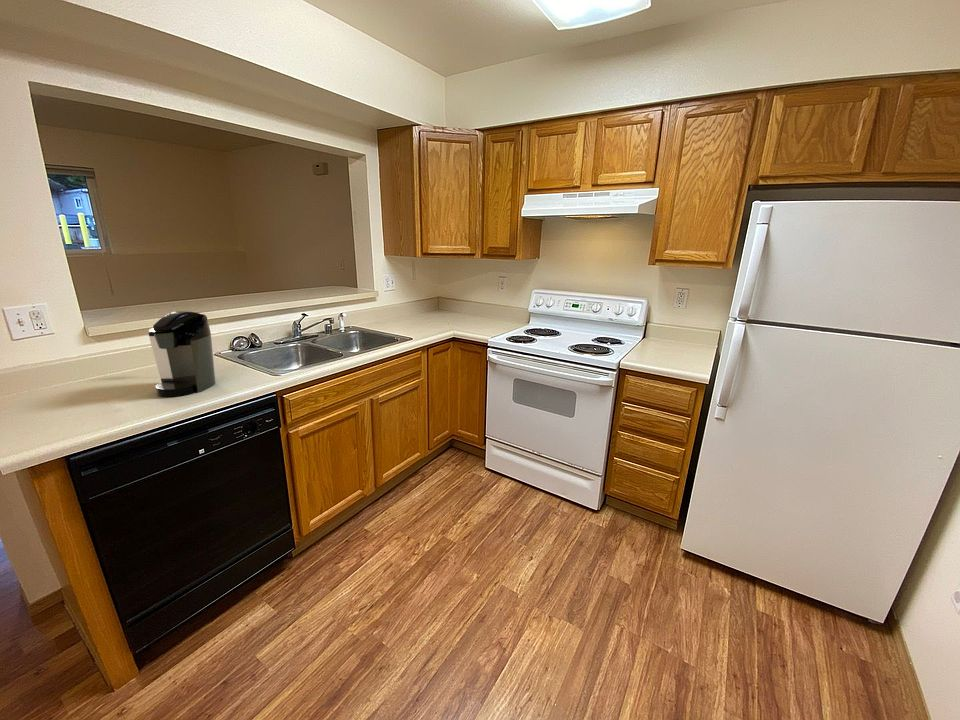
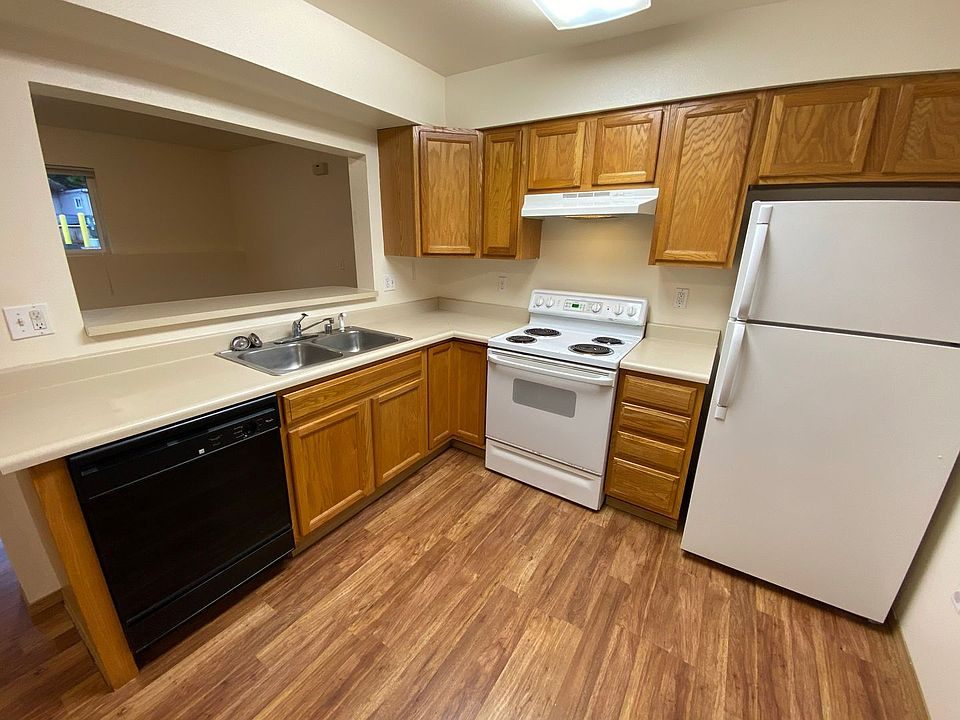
- coffee maker [148,310,216,398]
